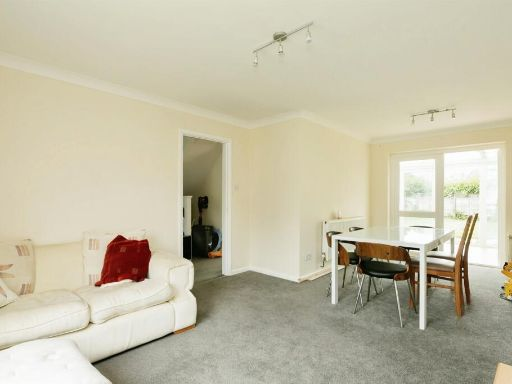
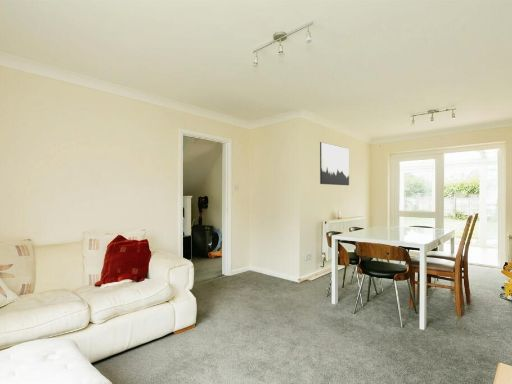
+ wall art [319,141,350,186]
